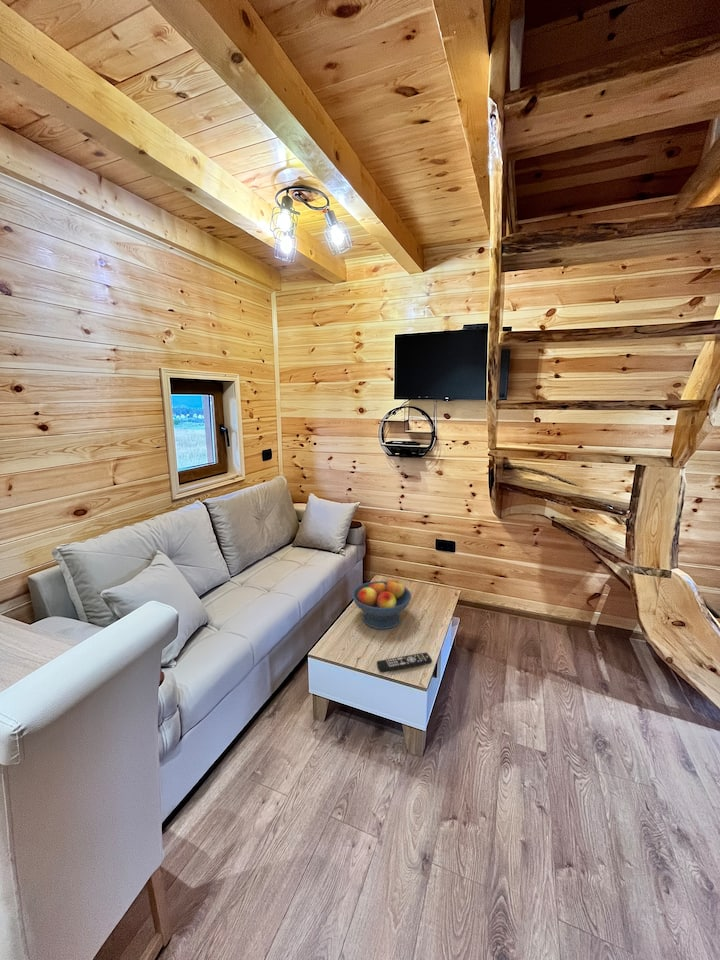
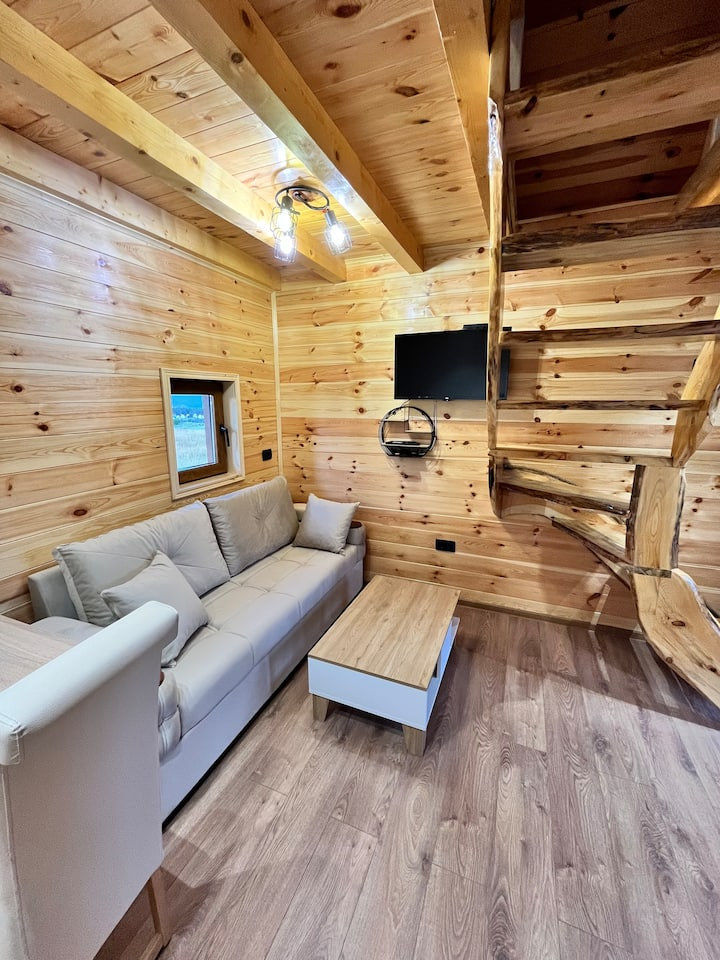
- remote control [376,652,433,674]
- fruit bowl [351,578,413,630]
